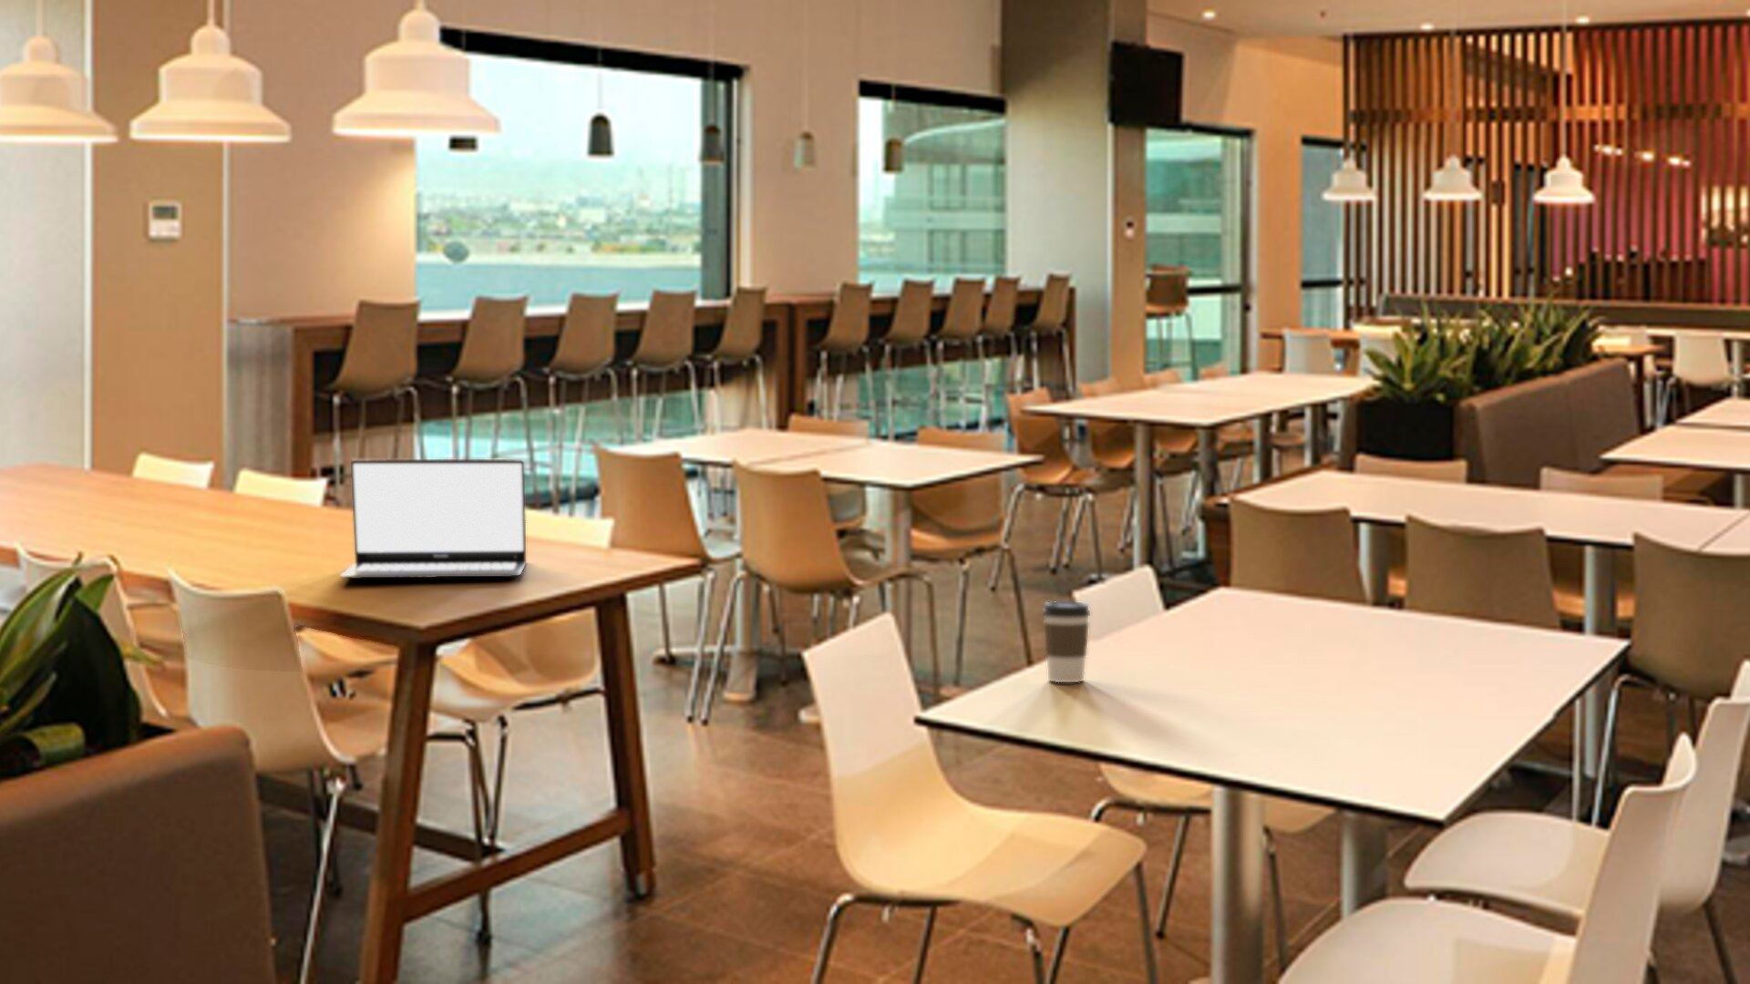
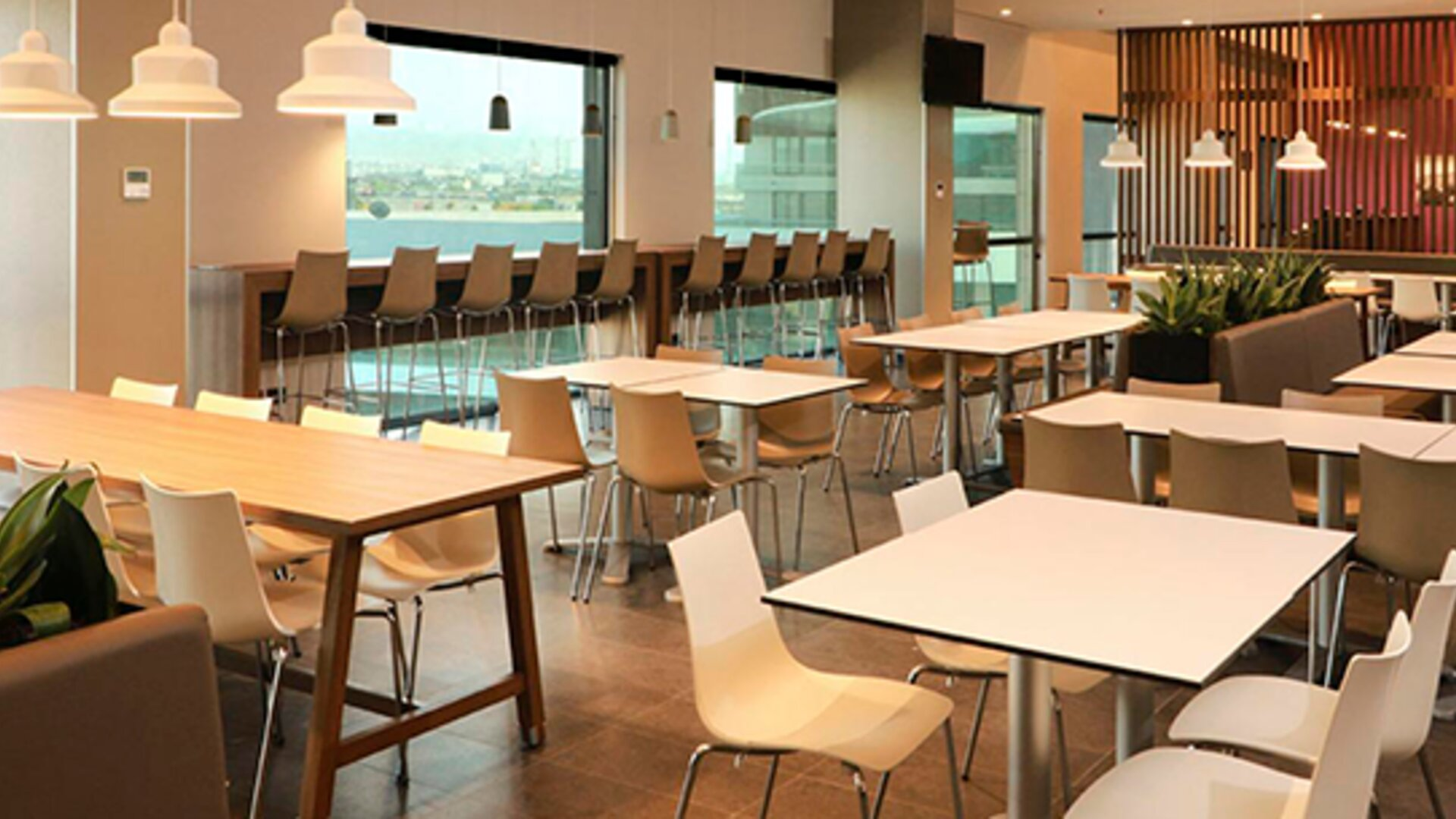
- coffee cup [1042,601,1091,684]
- laptop [338,458,526,579]
